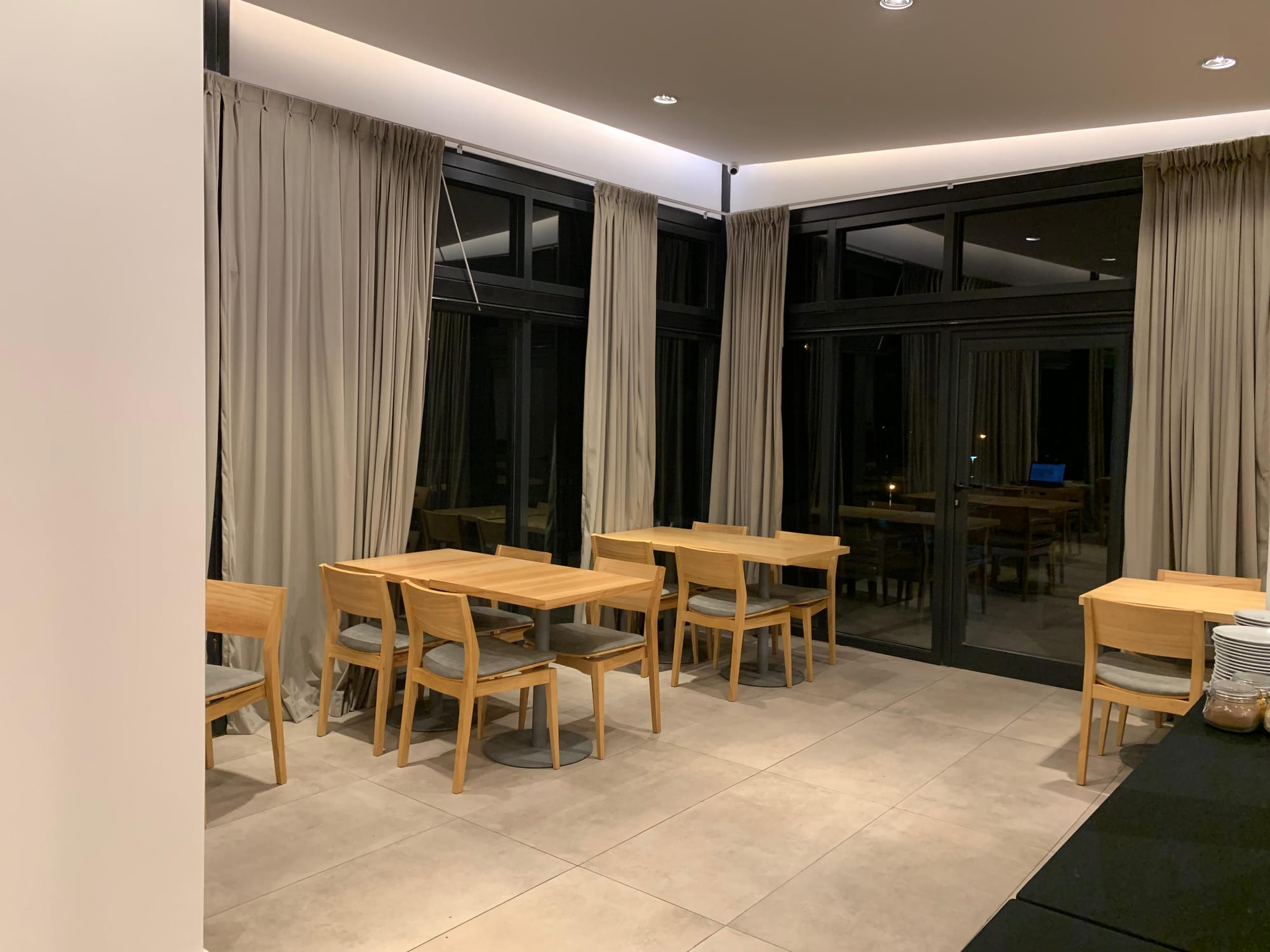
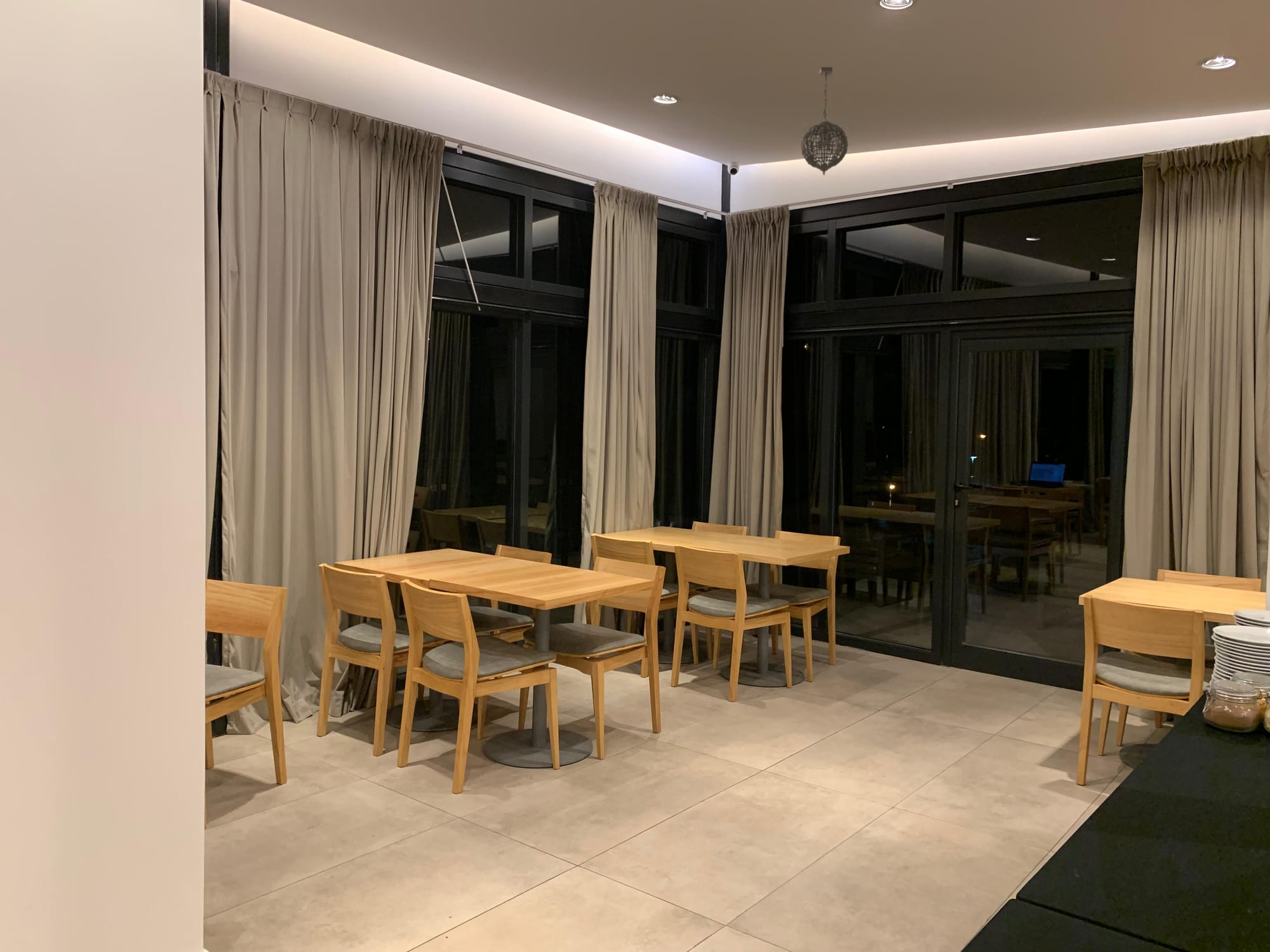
+ pendant light [801,67,849,176]
